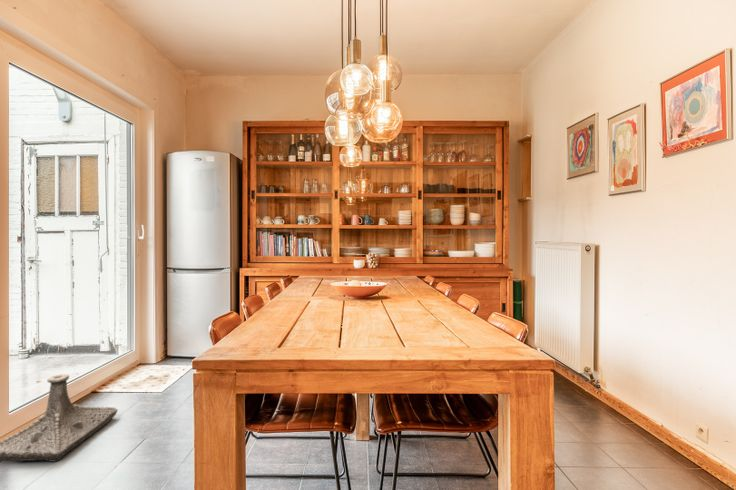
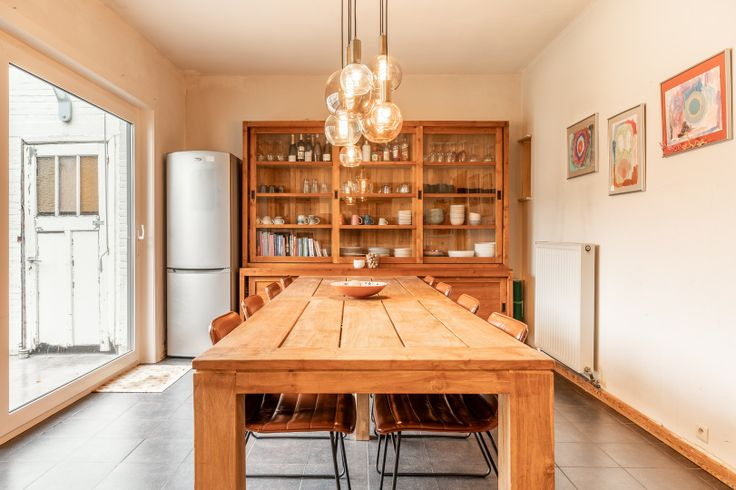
- umbrella stand [0,373,119,463]
